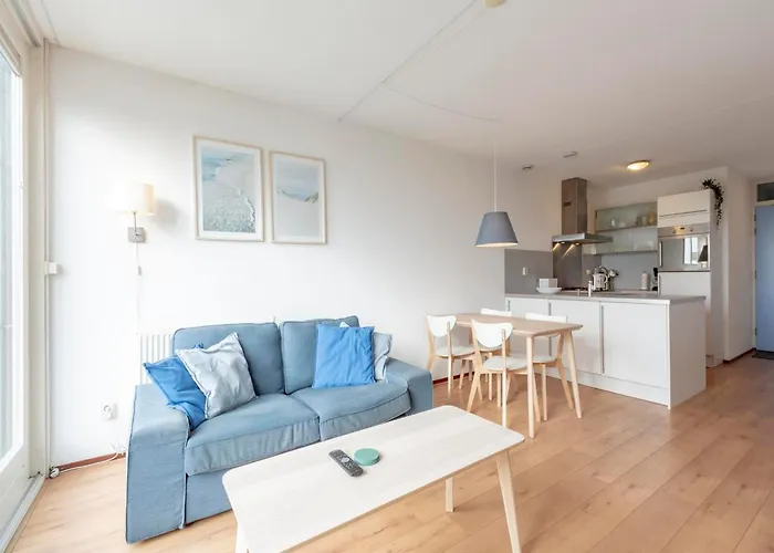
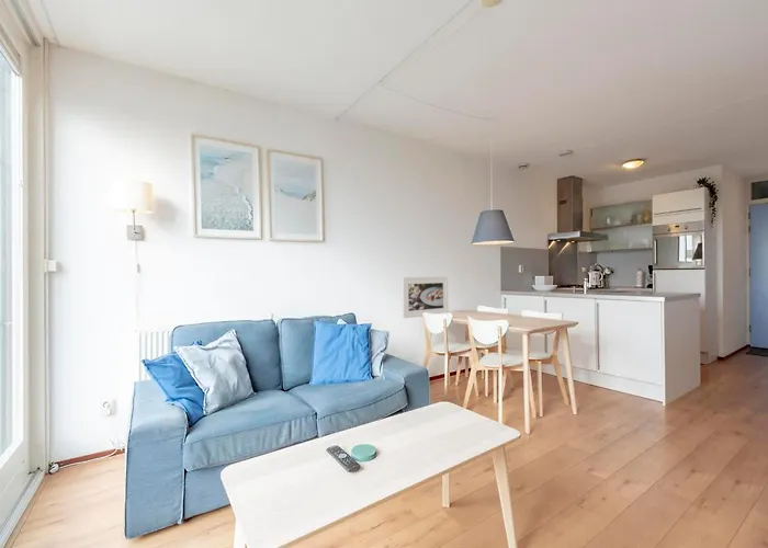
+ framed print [400,275,450,319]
